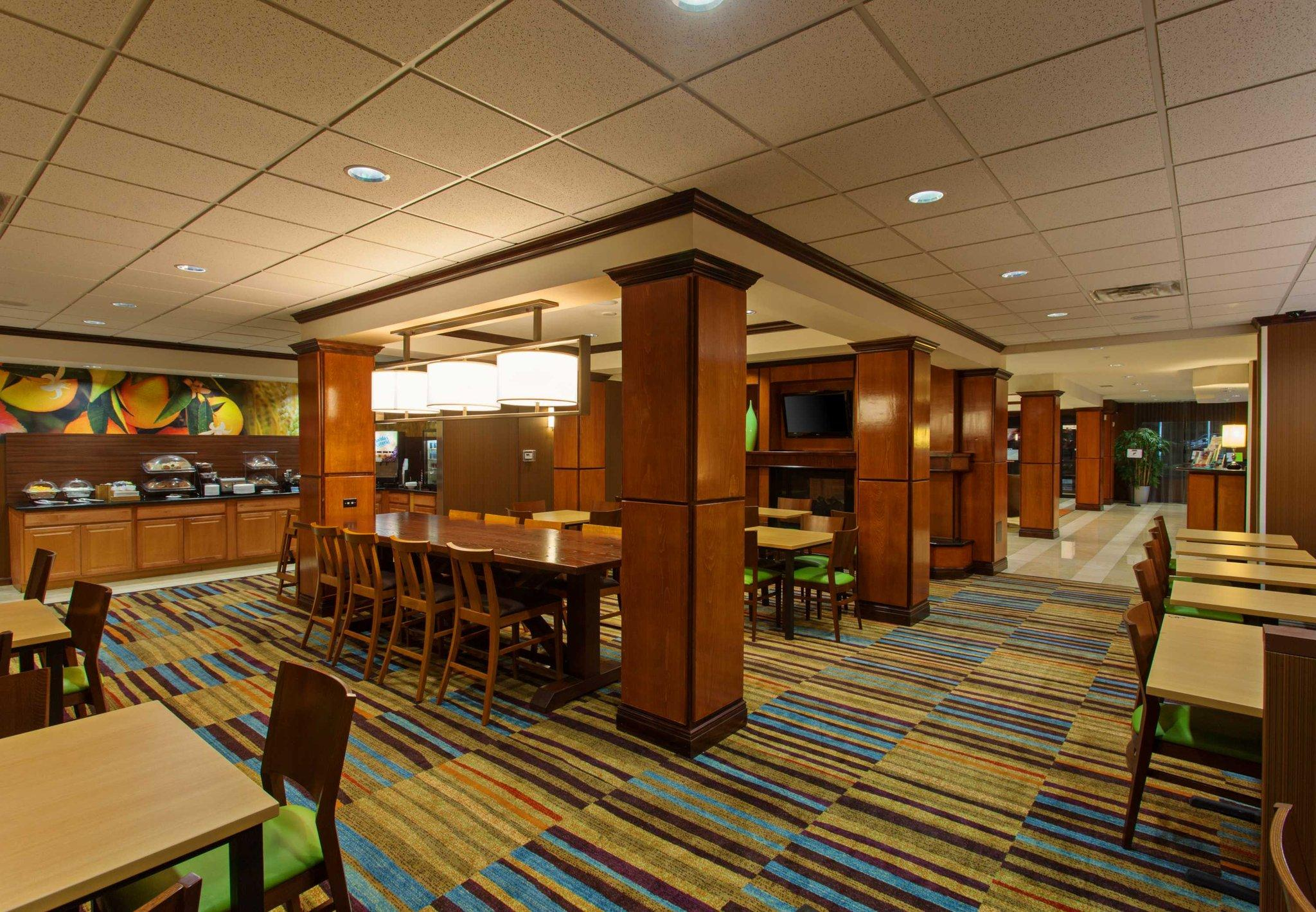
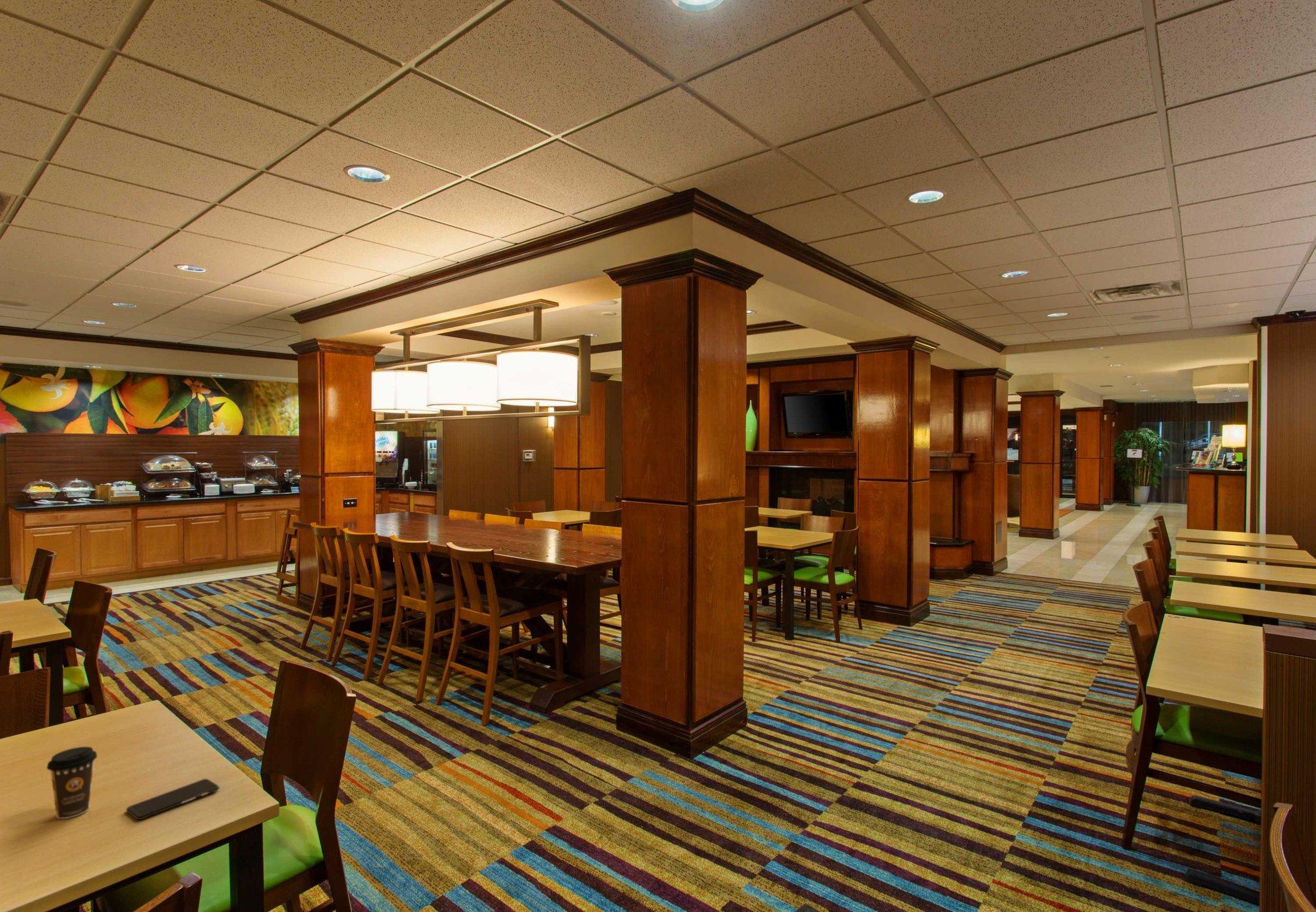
+ smartphone [125,778,220,820]
+ coffee cup [46,746,98,819]
